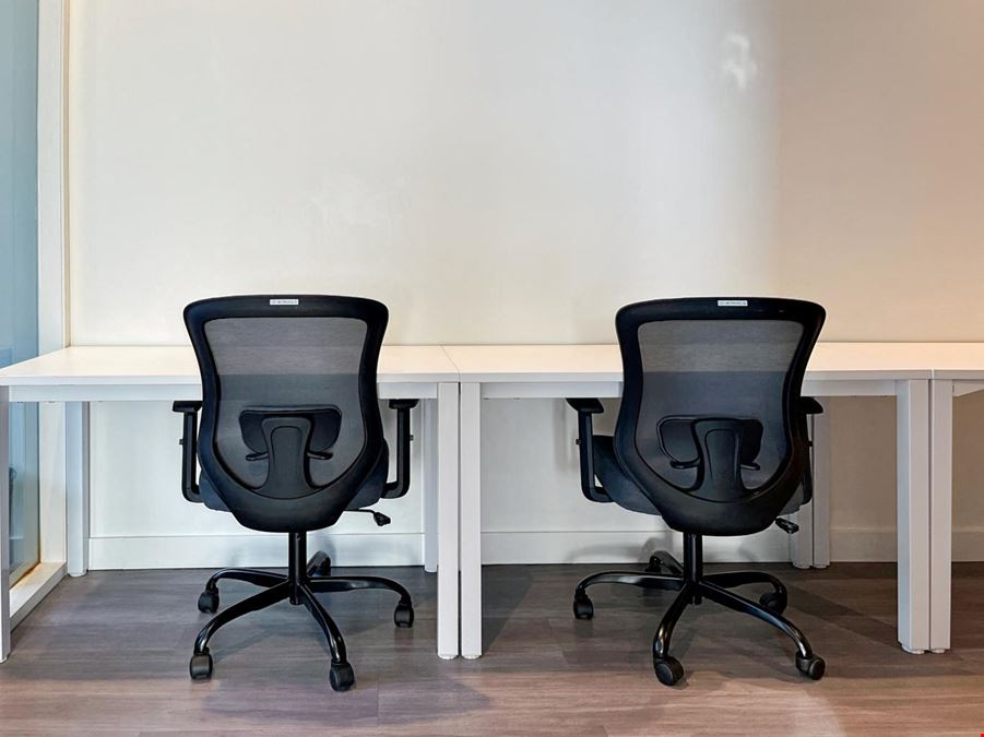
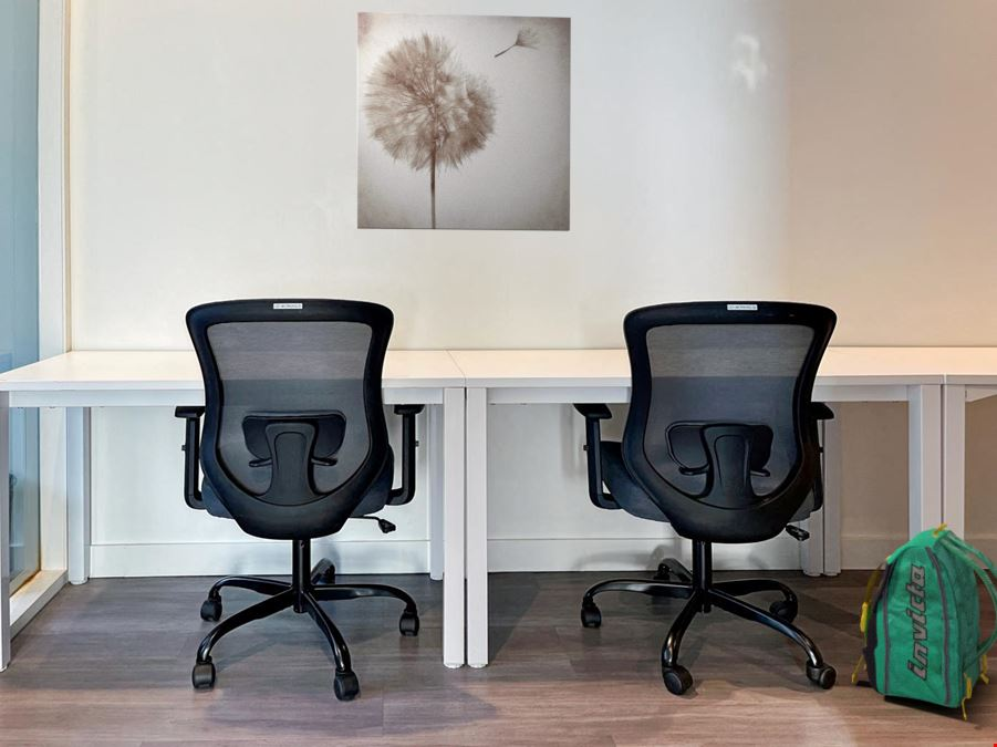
+ backpack [851,522,997,722]
+ wall art [356,11,572,232]
